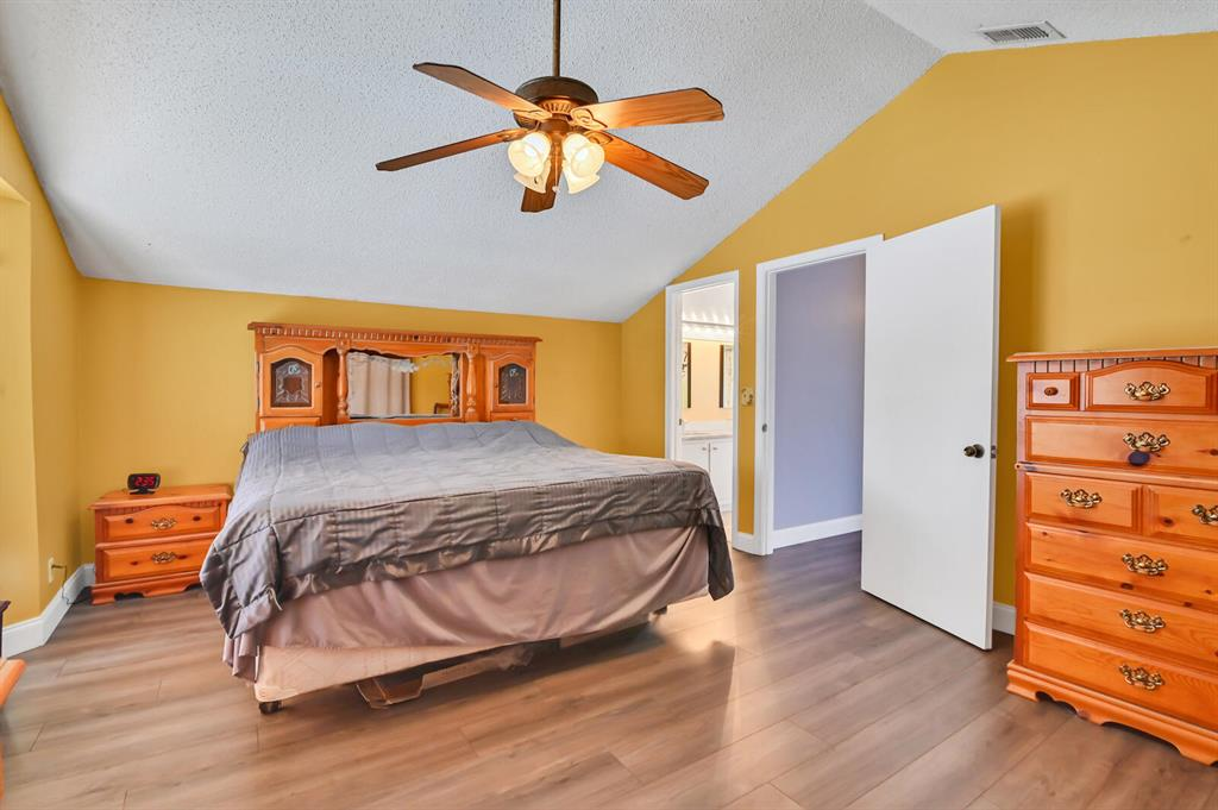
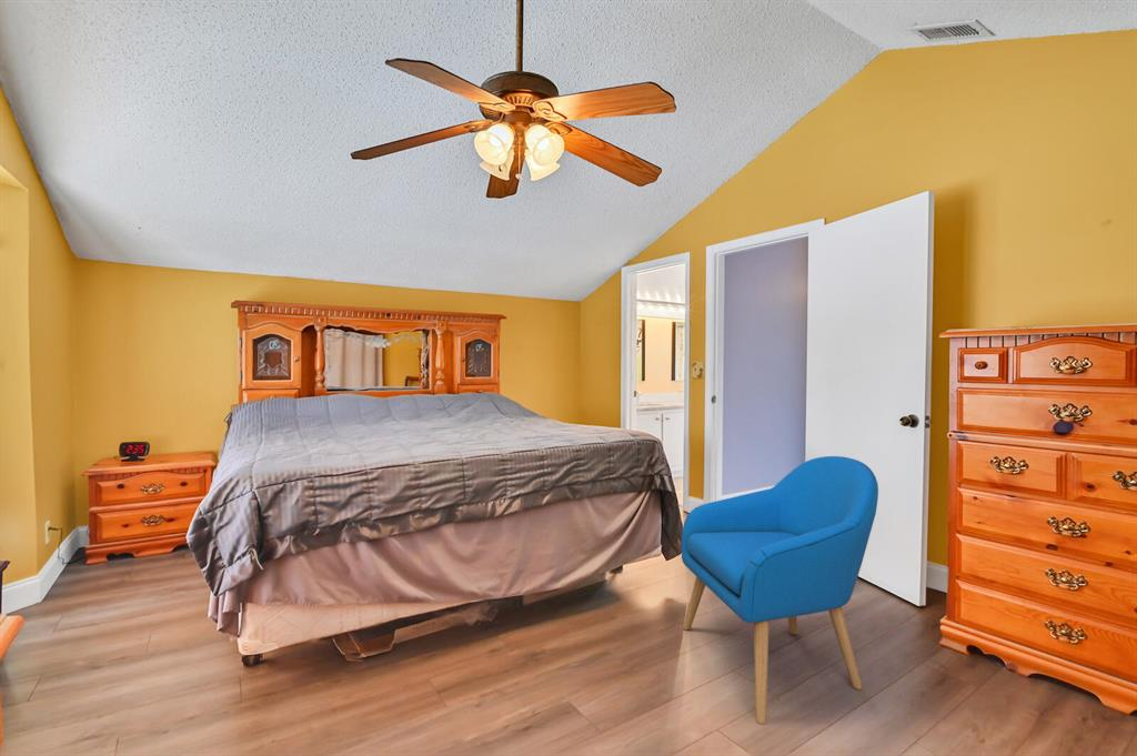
+ armchair [681,455,879,725]
